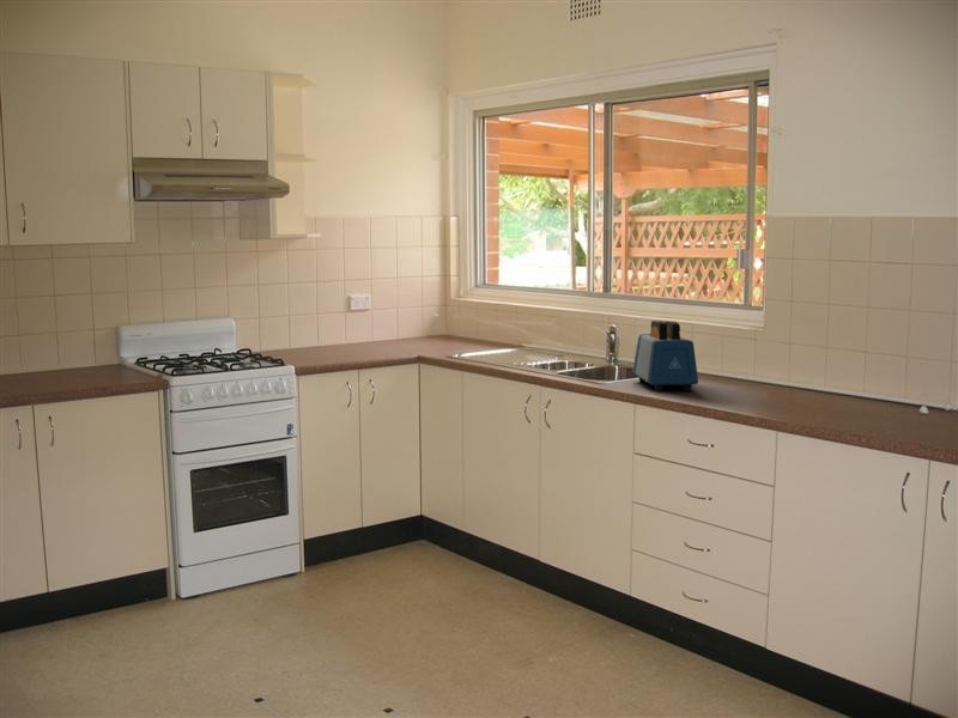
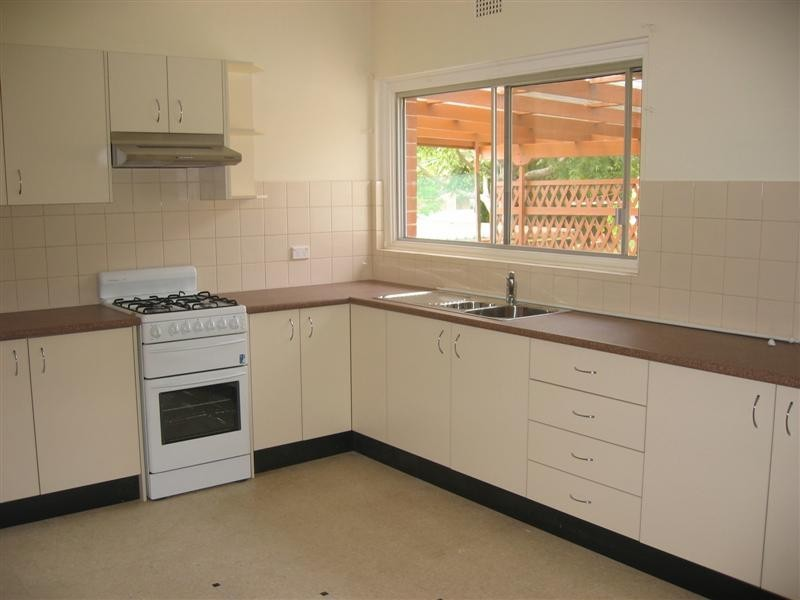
- toaster [631,320,699,393]
